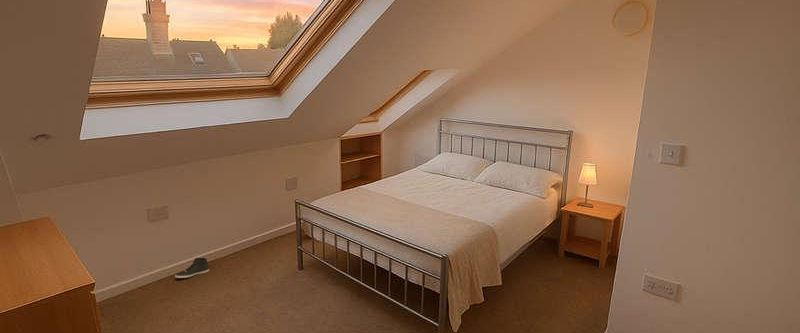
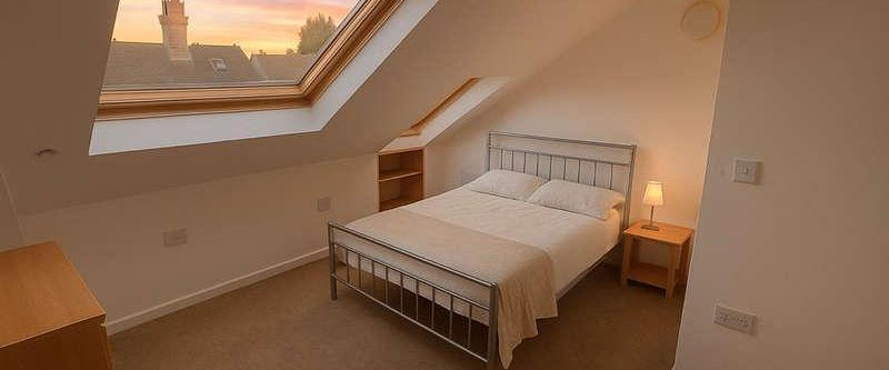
- sneaker [174,257,210,279]
